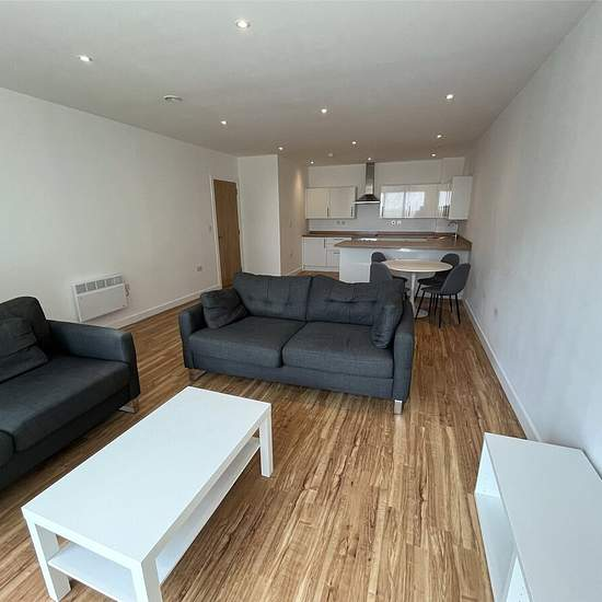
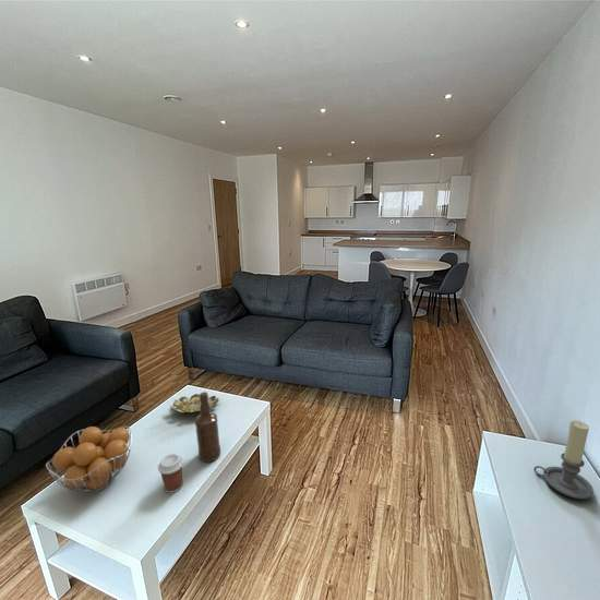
+ coffee cup [157,453,184,494]
+ candle holder [532,420,595,500]
+ fruit basket [45,424,133,494]
+ bowl [169,393,220,413]
+ bottle [194,391,221,464]
